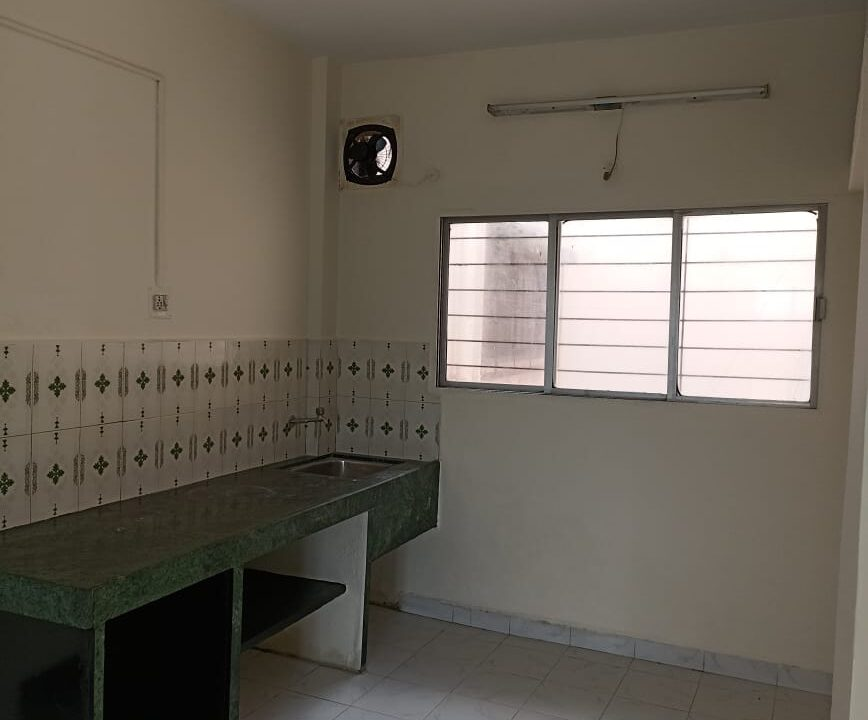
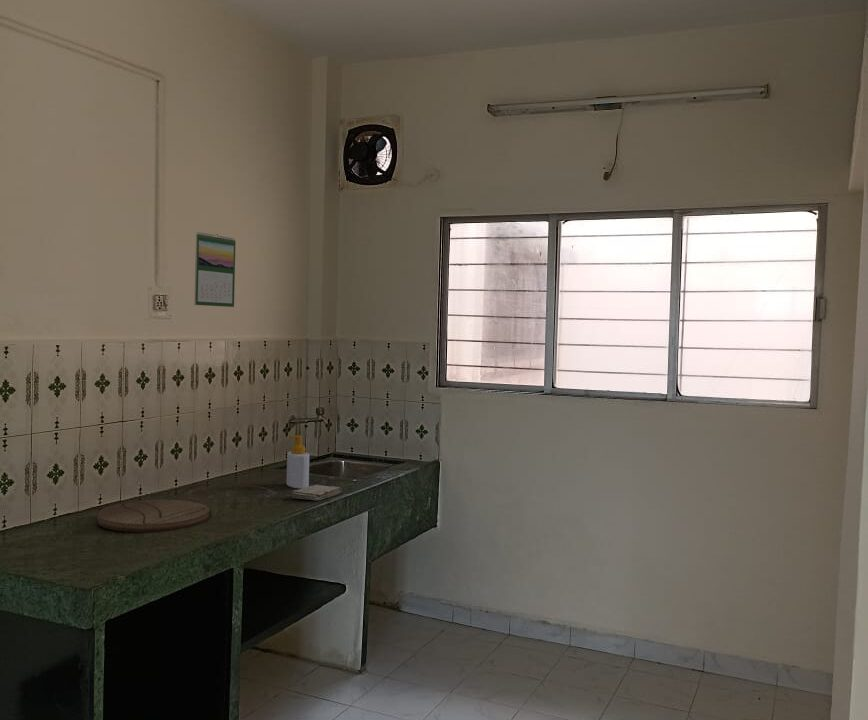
+ cutting board [97,499,210,534]
+ soap bottle [286,435,310,489]
+ calendar [194,231,237,308]
+ washcloth [291,484,343,502]
